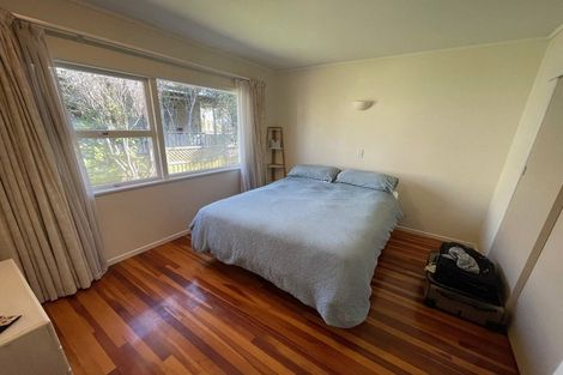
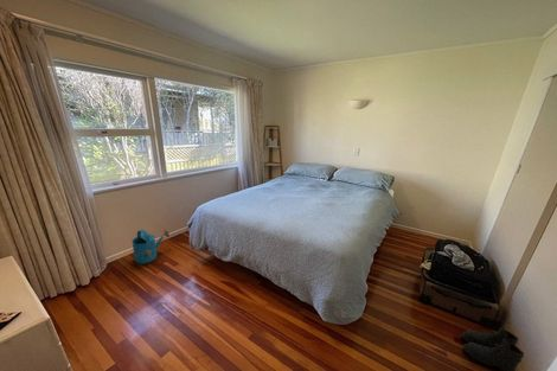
+ boots [461,326,525,371]
+ watering can [130,228,171,264]
